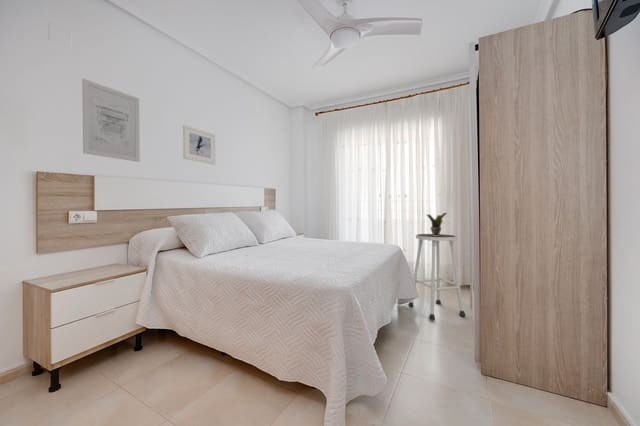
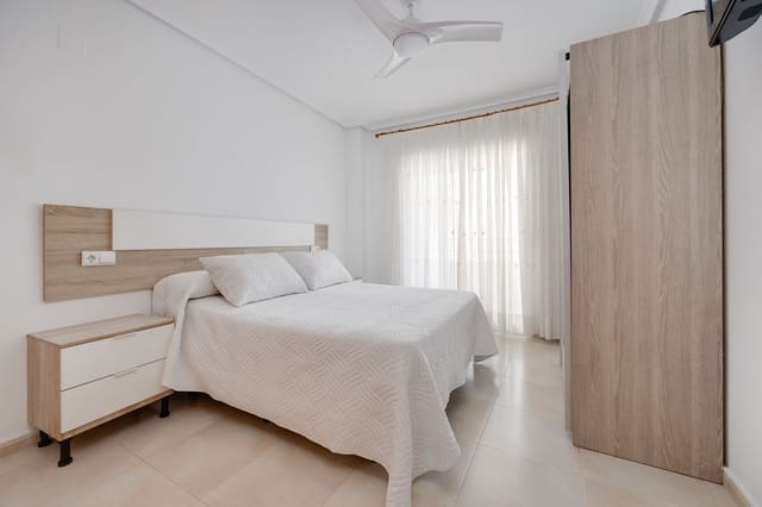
- wall art [81,78,141,163]
- stool [407,233,466,321]
- potted plant [425,212,448,236]
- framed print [182,124,216,165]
